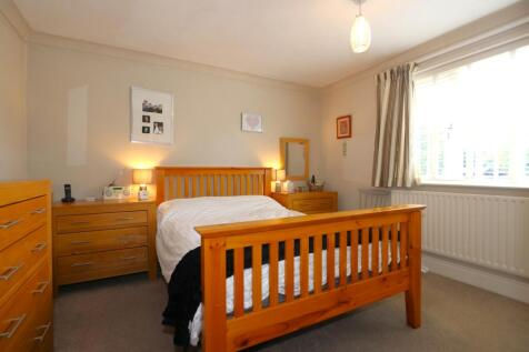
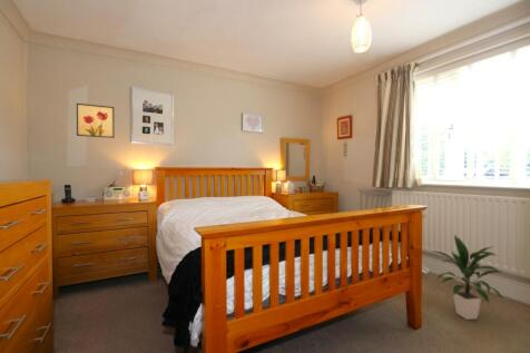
+ wall art [76,102,116,139]
+ indoor plant [430,234,504,321]
